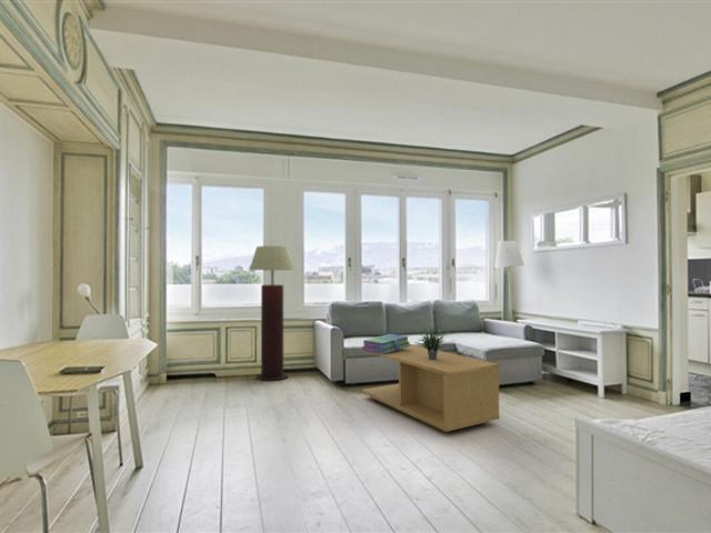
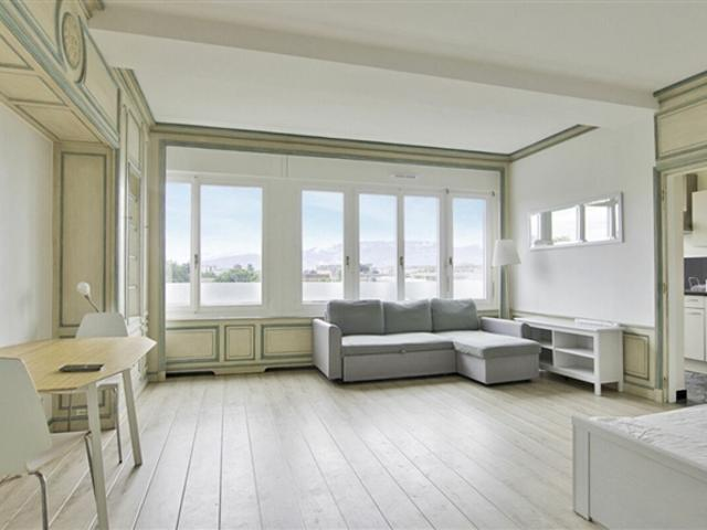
- potted plant [413,321,451,360]
- stack of books [361,333,411,354]
- coffee table [361,343,501,433]
- floor lamp [248,245,297,382]
